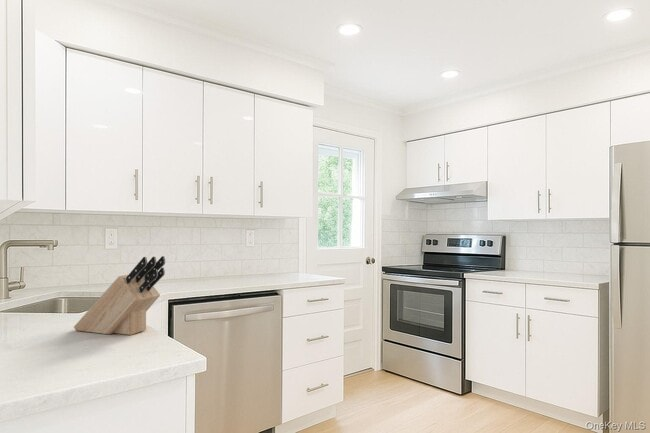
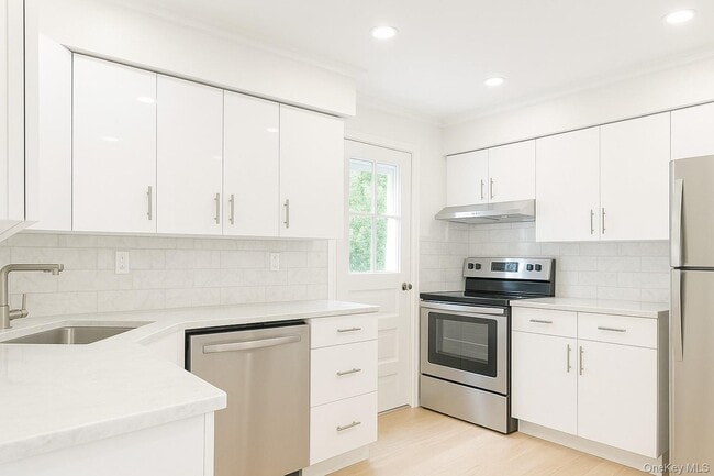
- knife block [73,255,166,336]
